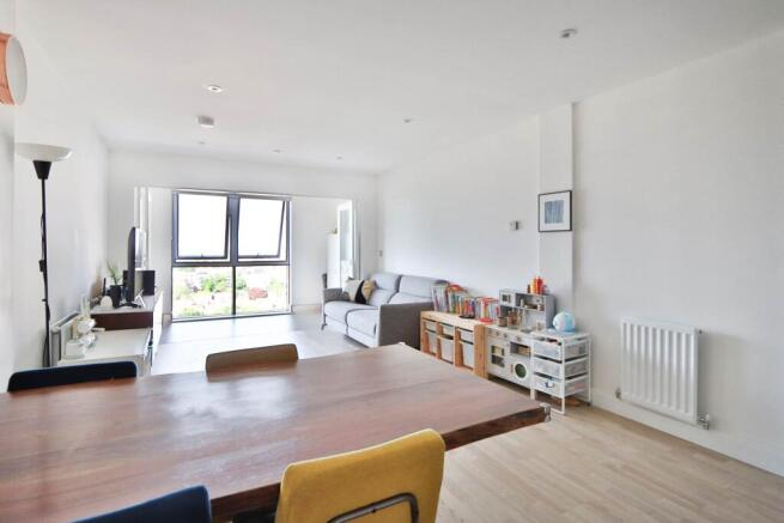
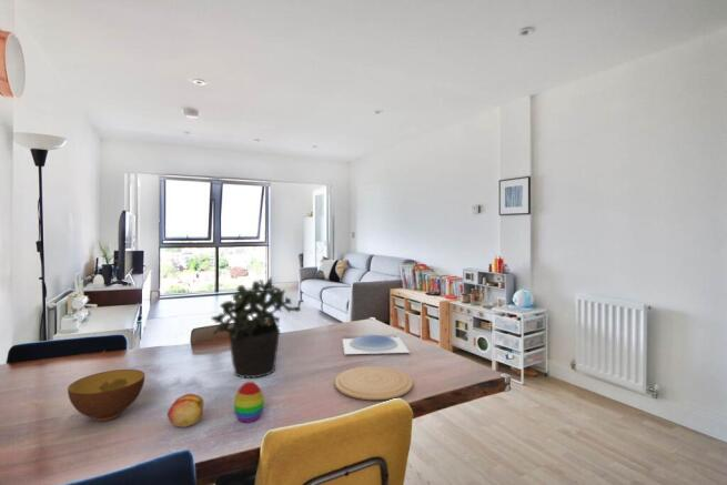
+ decorative egg [233,381,265,423]
+ fruit [166,393,205,428]
+ potted plant [210,276,302,380]
+ bowl [67,368,145,422]
+ plate [342,334,411,355]
+ plate [333,365,414,401]
